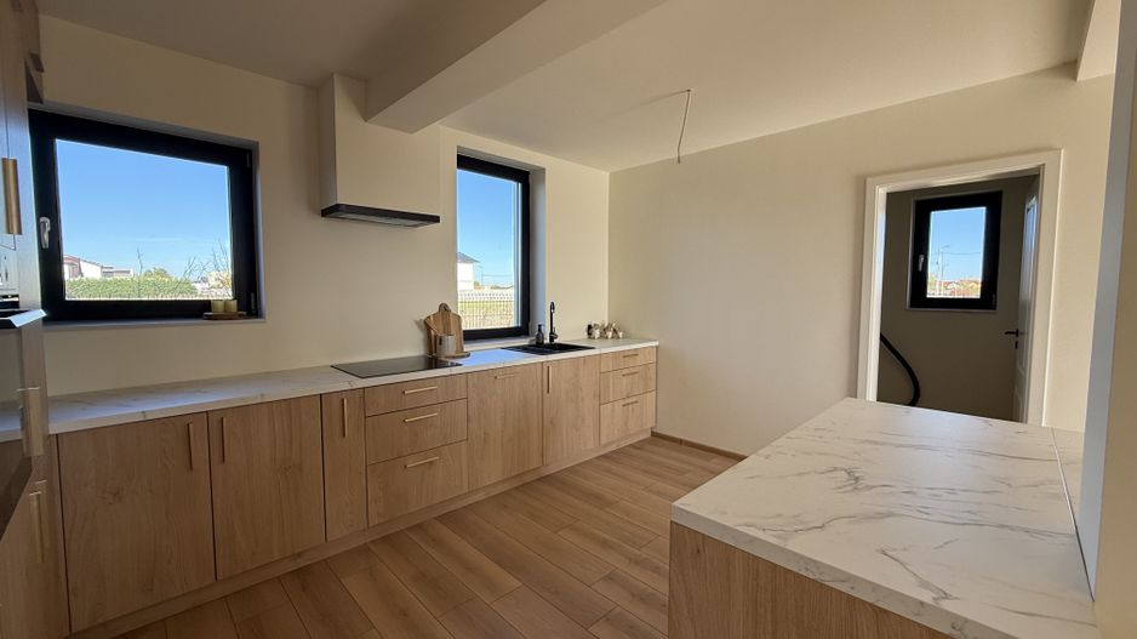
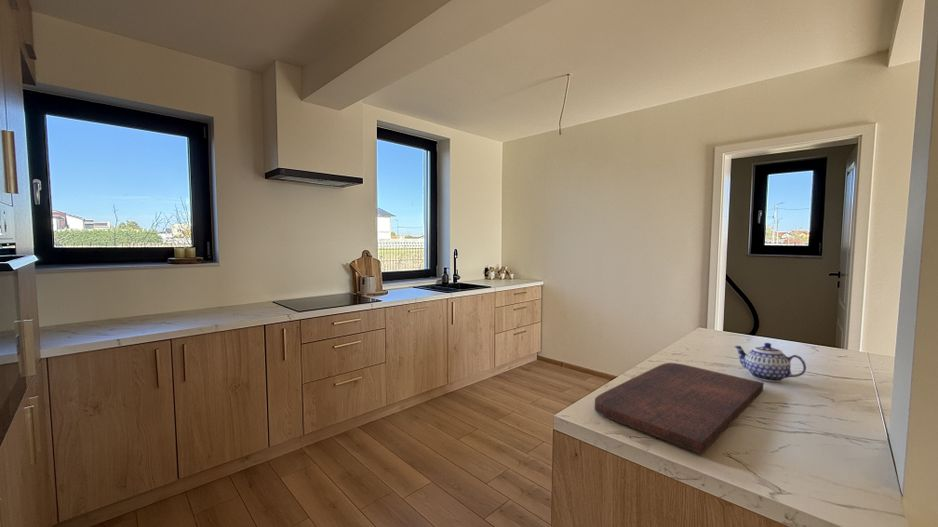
+ cutting board [594,362,764,455]
+ teapot [733,342,807,383]
